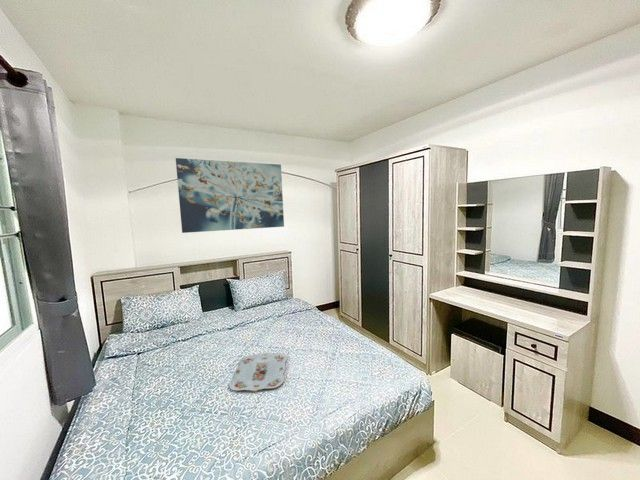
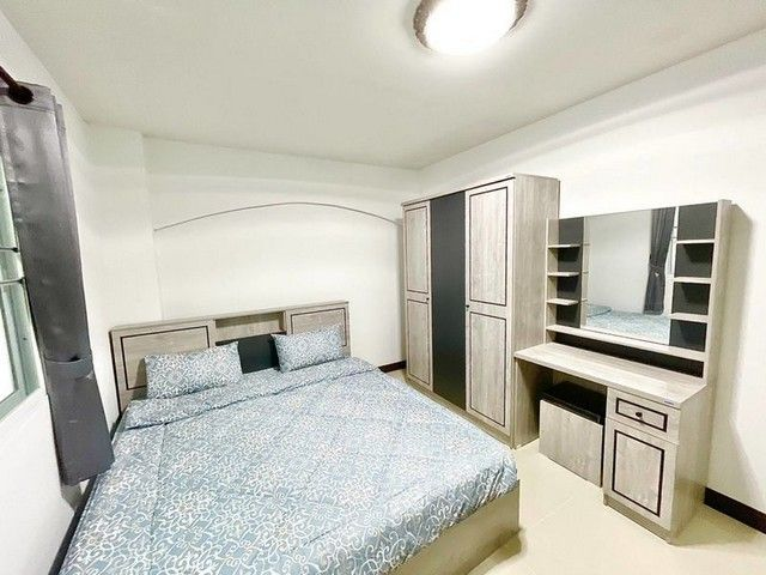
- wall art [175,157,285,234]
- serving tray [228,352,288,392]
